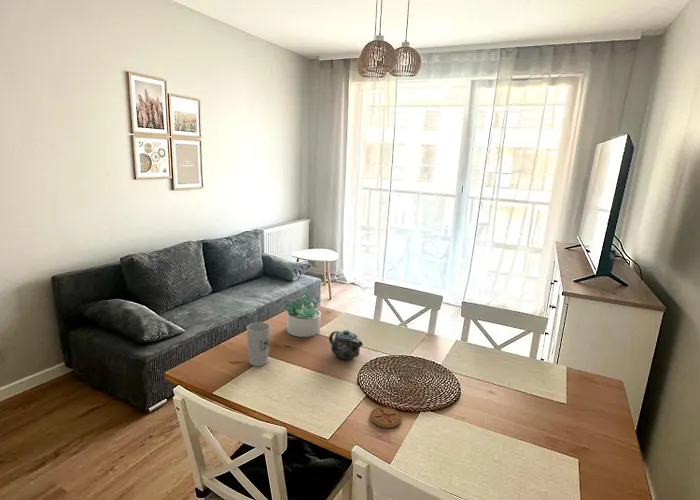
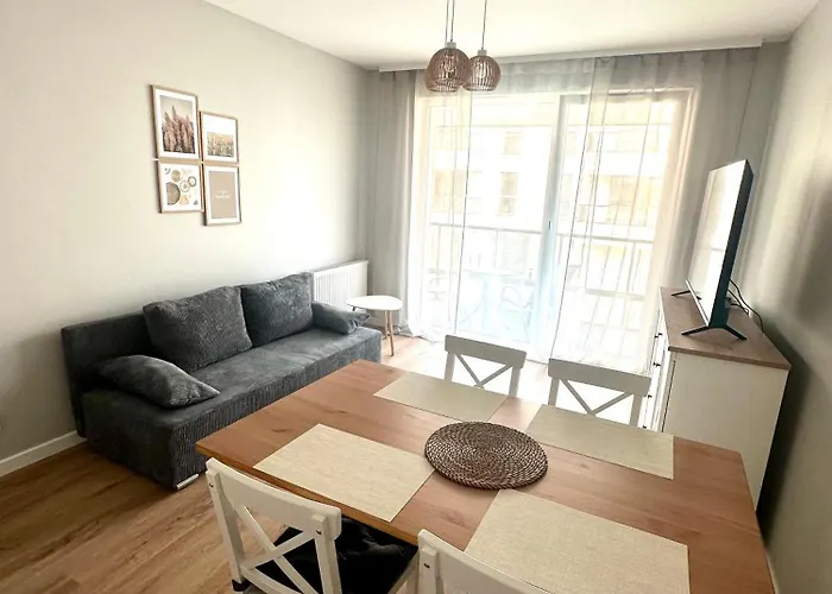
- cup [246,321,272,367]
- succulent plant [286,287,322,338]
- chinaware [328,329,364,361]
- coaster [369,406,402,429]
